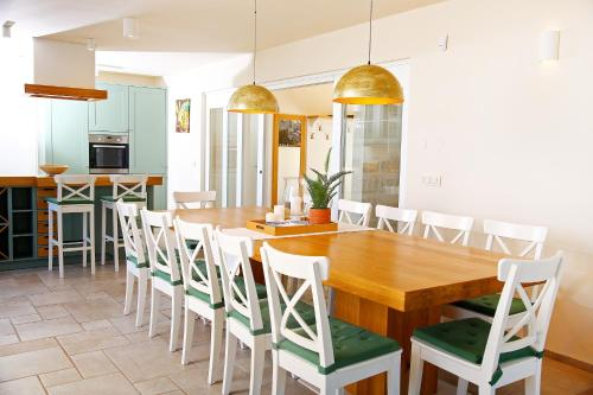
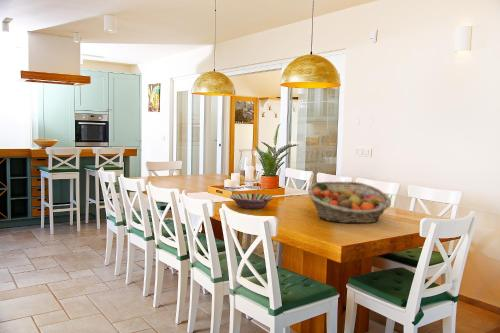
+ fruit basket [307,180,392,224]
+ serving bowl [229,192,275,210]
